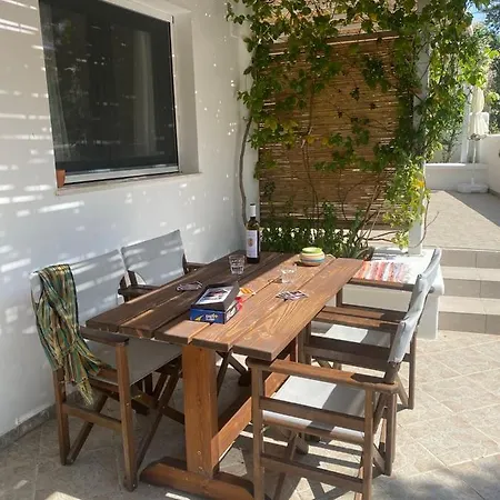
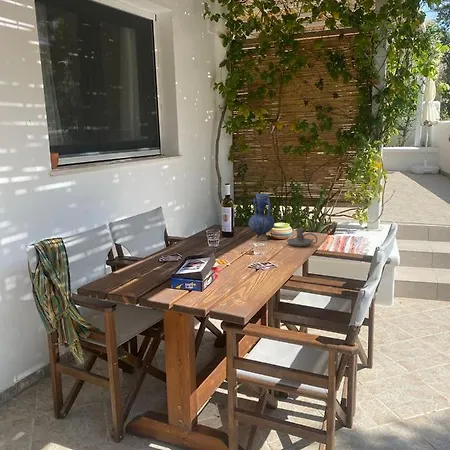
+ candle holder [286,227,318,247]
+ vase [247,192,276,241]
